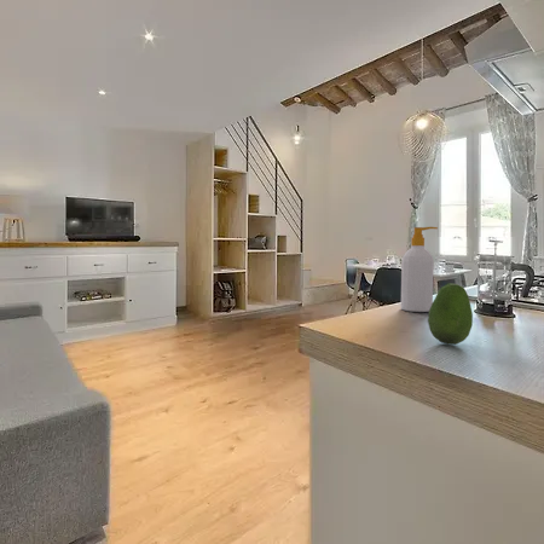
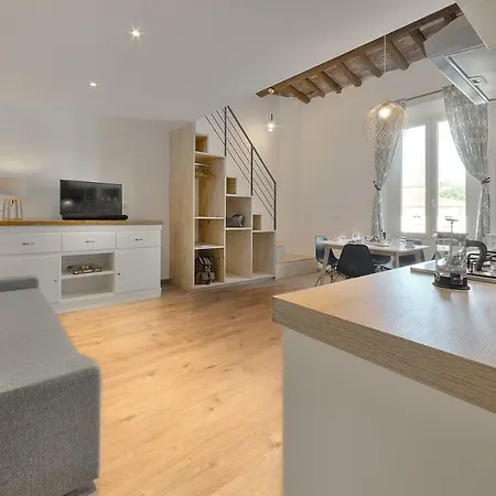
- soap bottle [400,226,439,313]
- fruit [427,282,474,346]
